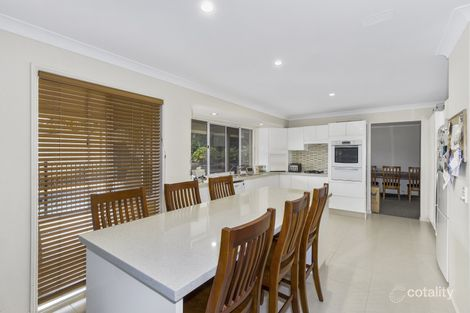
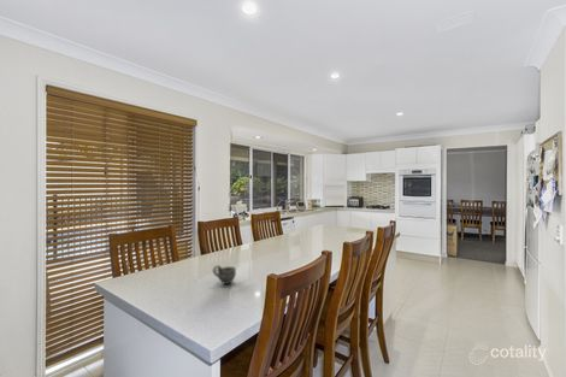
+ cup [211,264,237,285]
